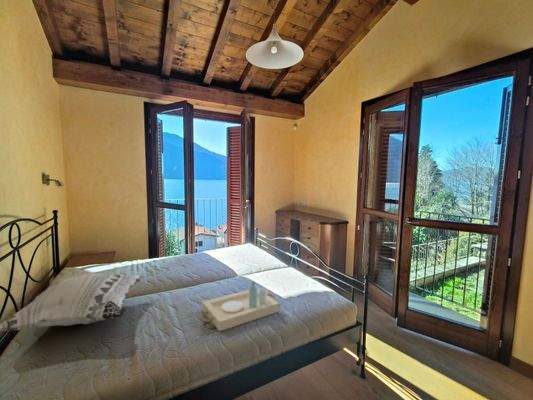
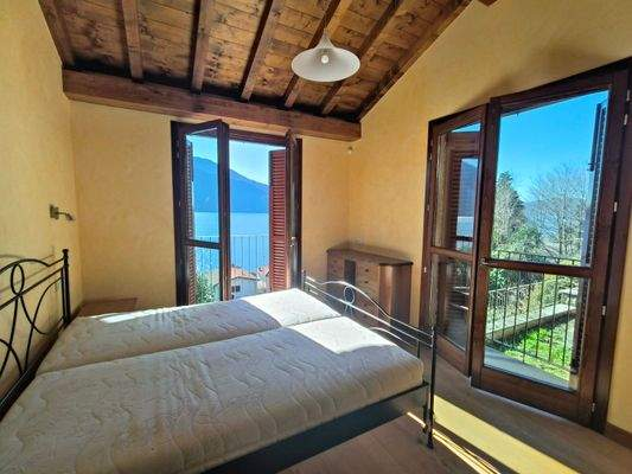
- decorative pillow [0,272,145,332]
- serving tray [199,281,280,332]
